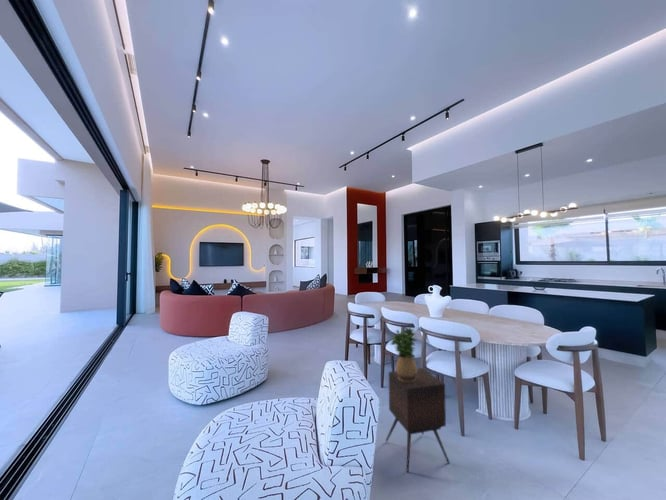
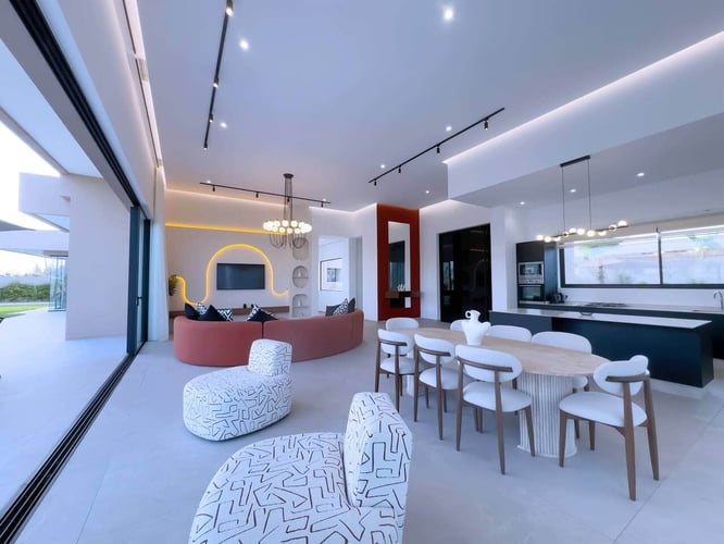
- side table [385,367,450,473]
- potted plant [390,326,418,382]
